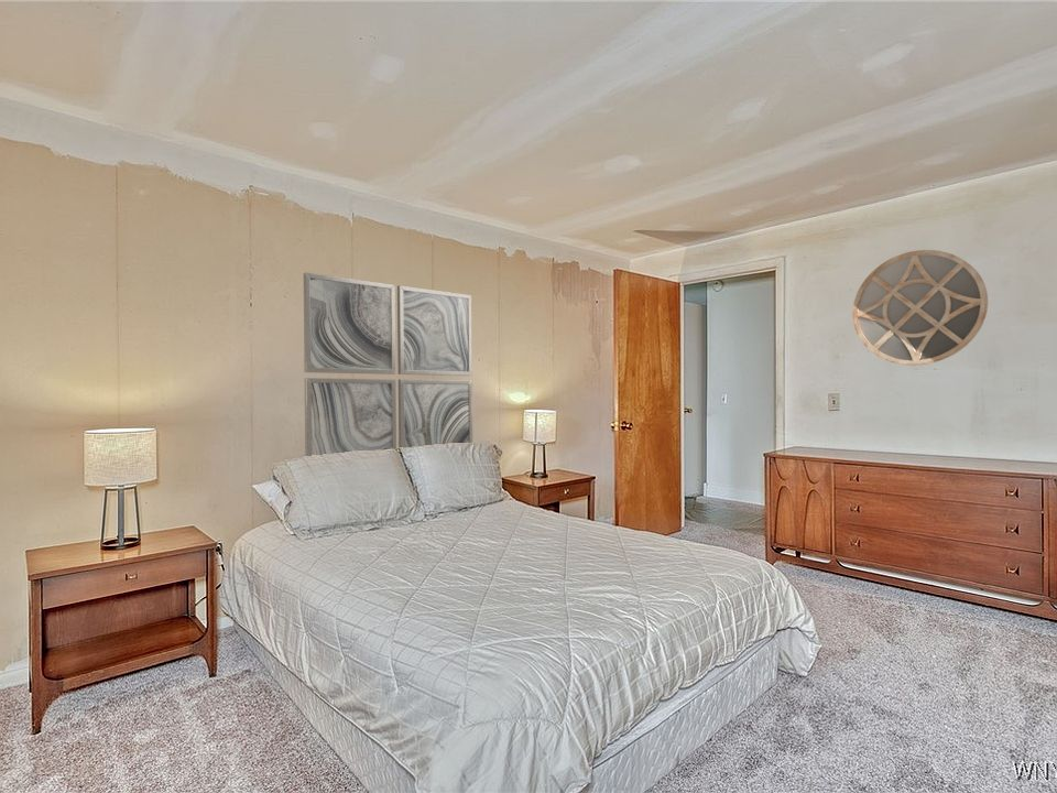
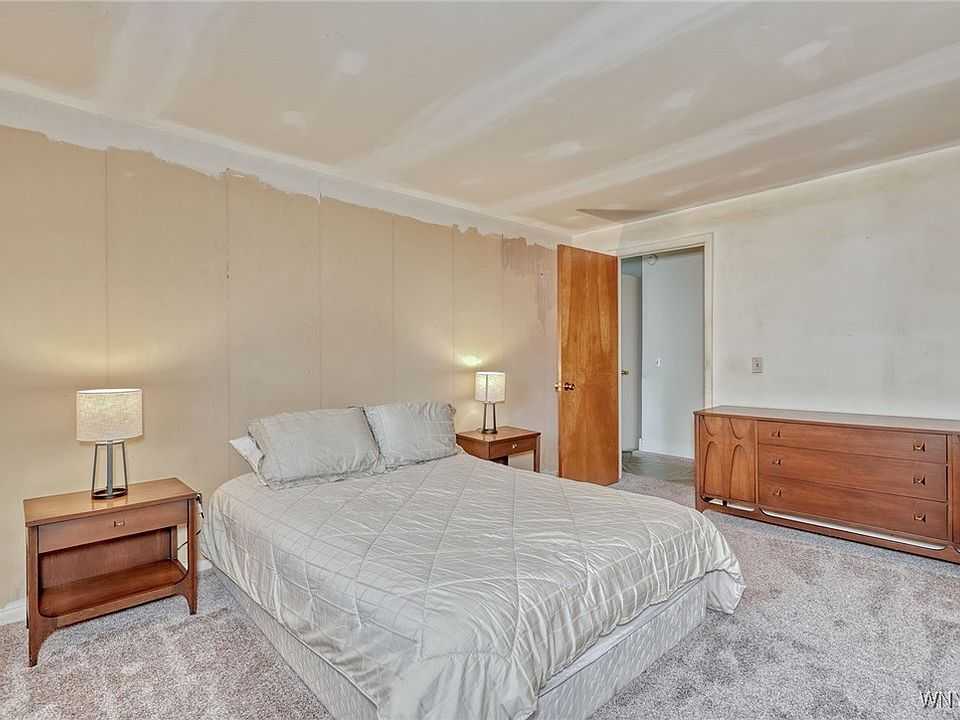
- home mirror [852,249,989,367]
- wall art [303,272,473,457]
